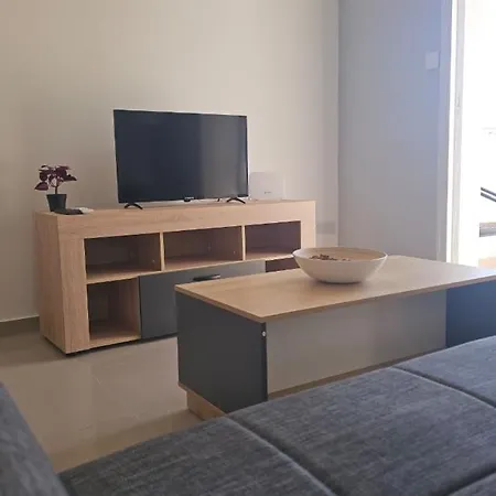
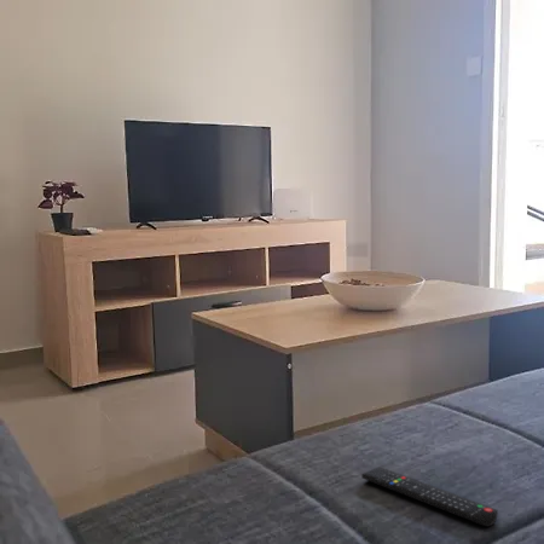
+ remote control [360,465,499,527]
